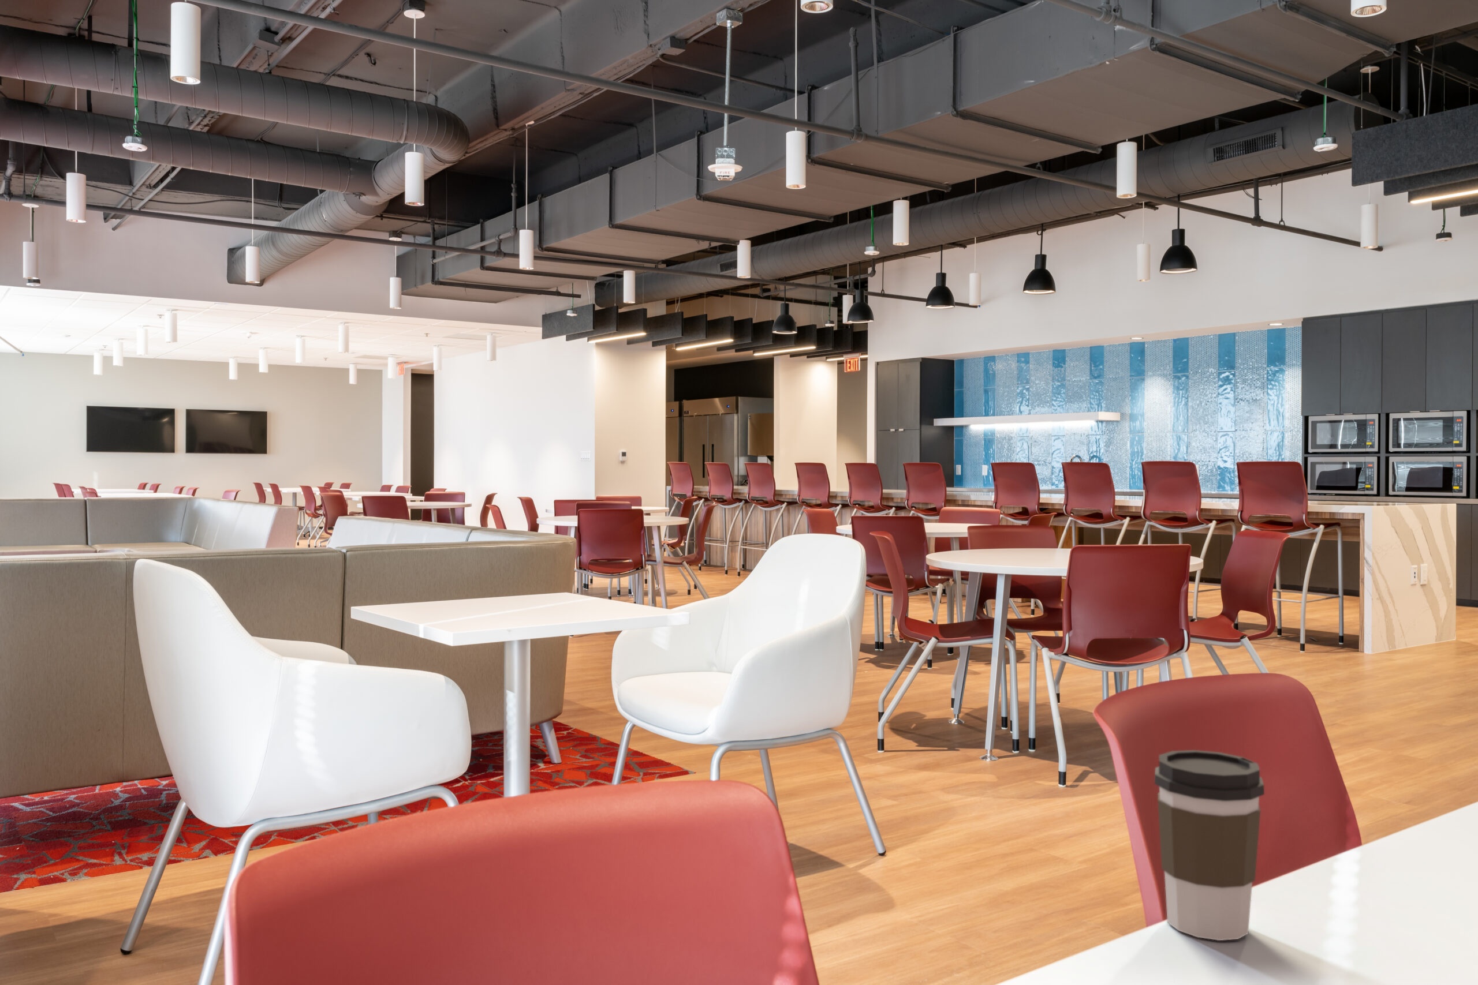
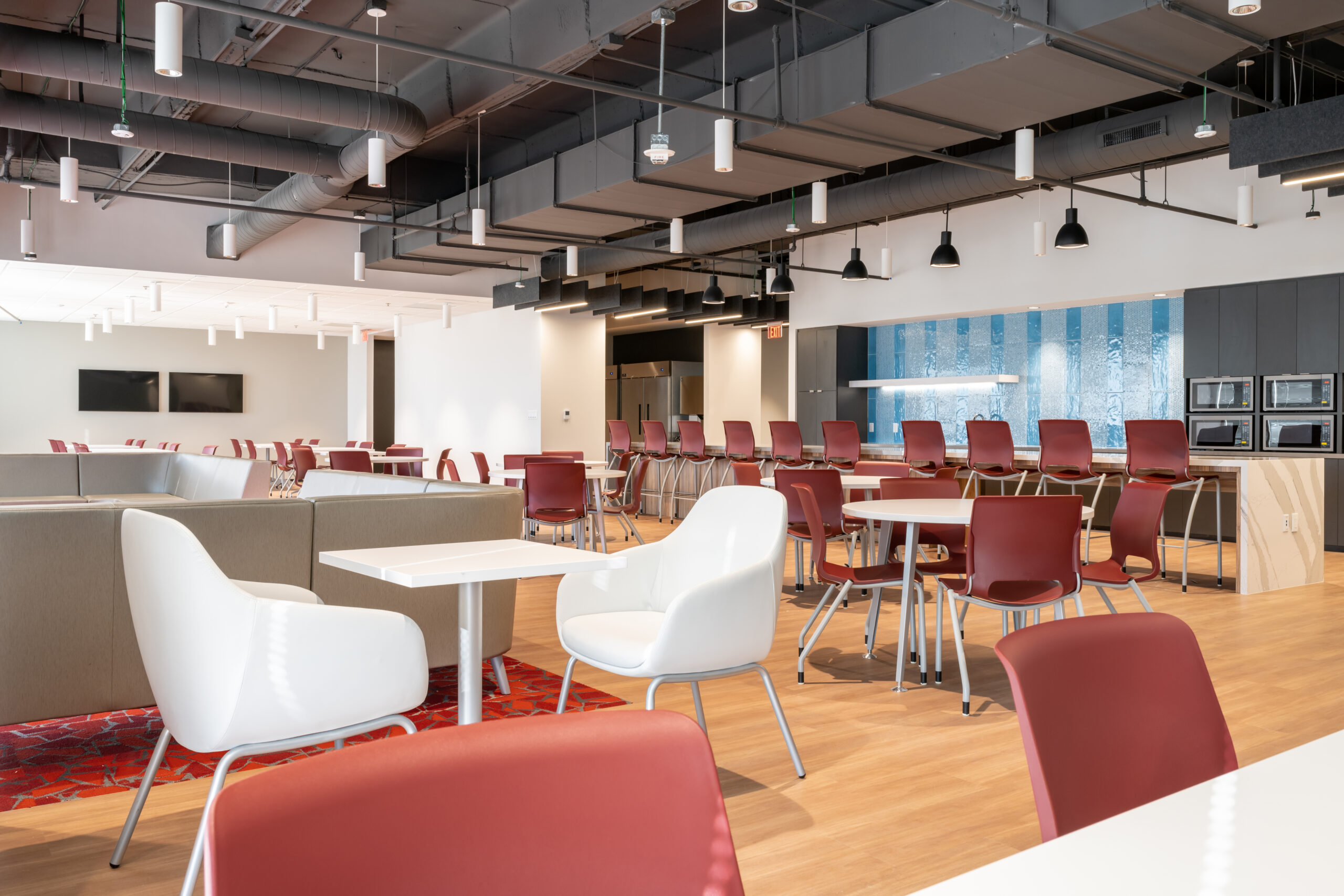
- coffee cup [1154,750,1265,941]
